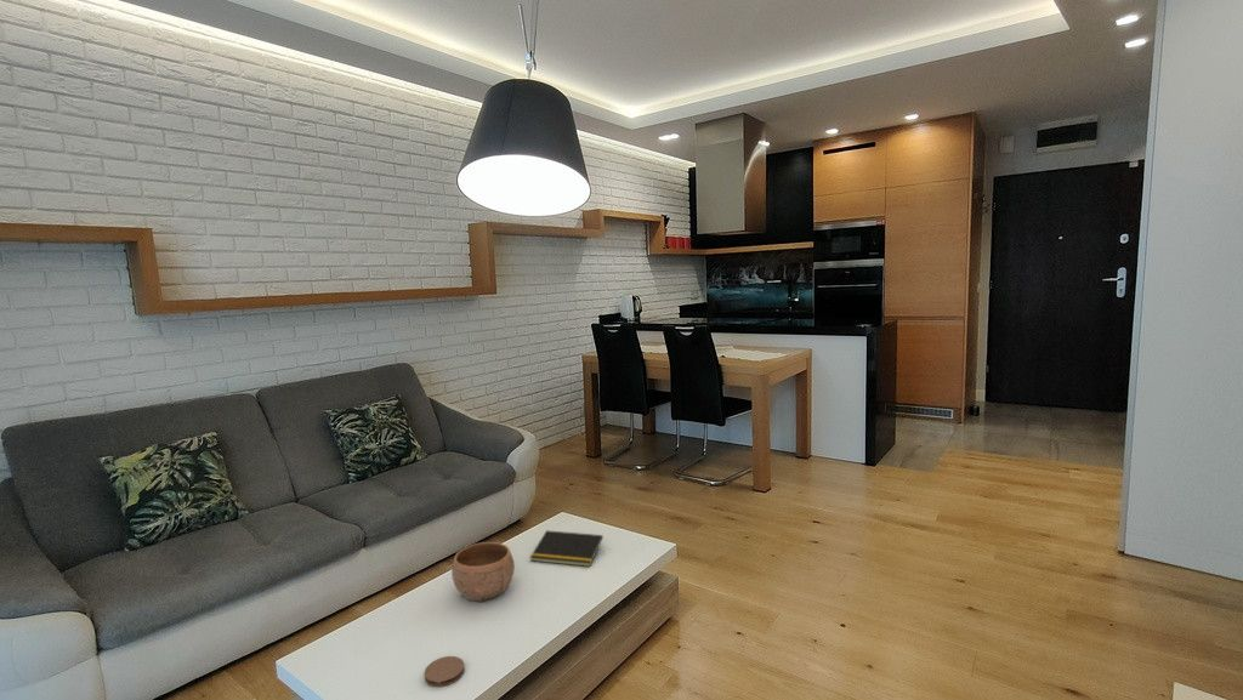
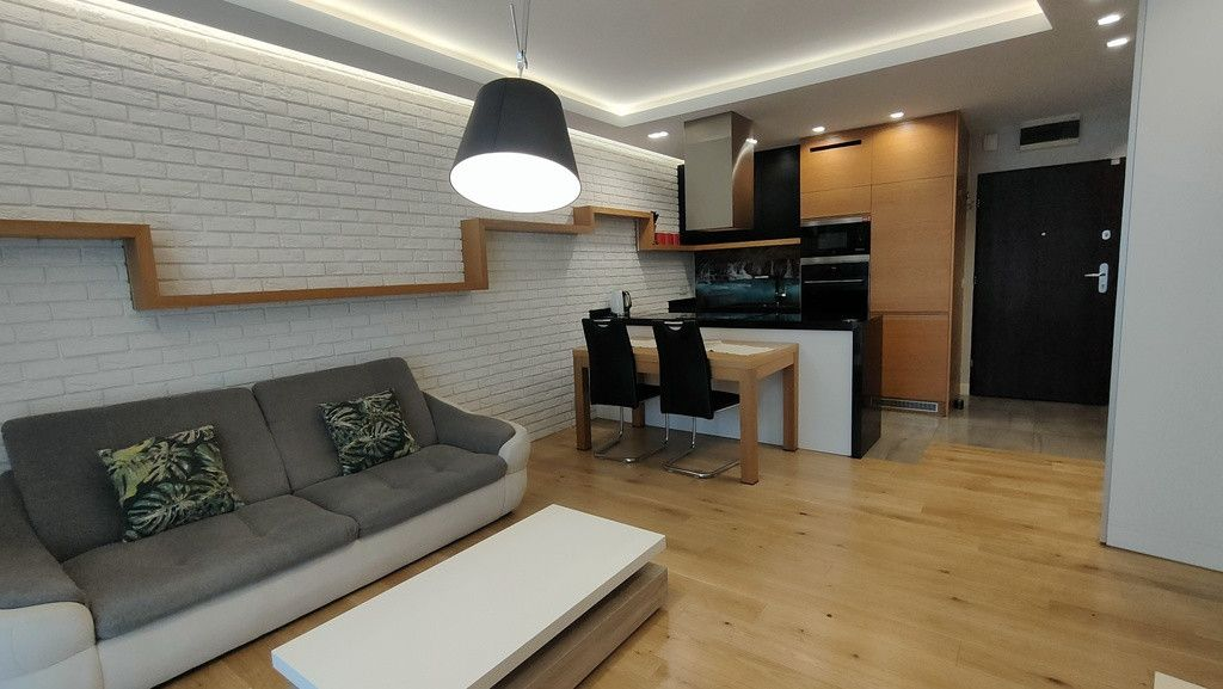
- coaster [424,655,466,688]
- bowl [450,541,516,603]
- notepad [529,529,605,568]
